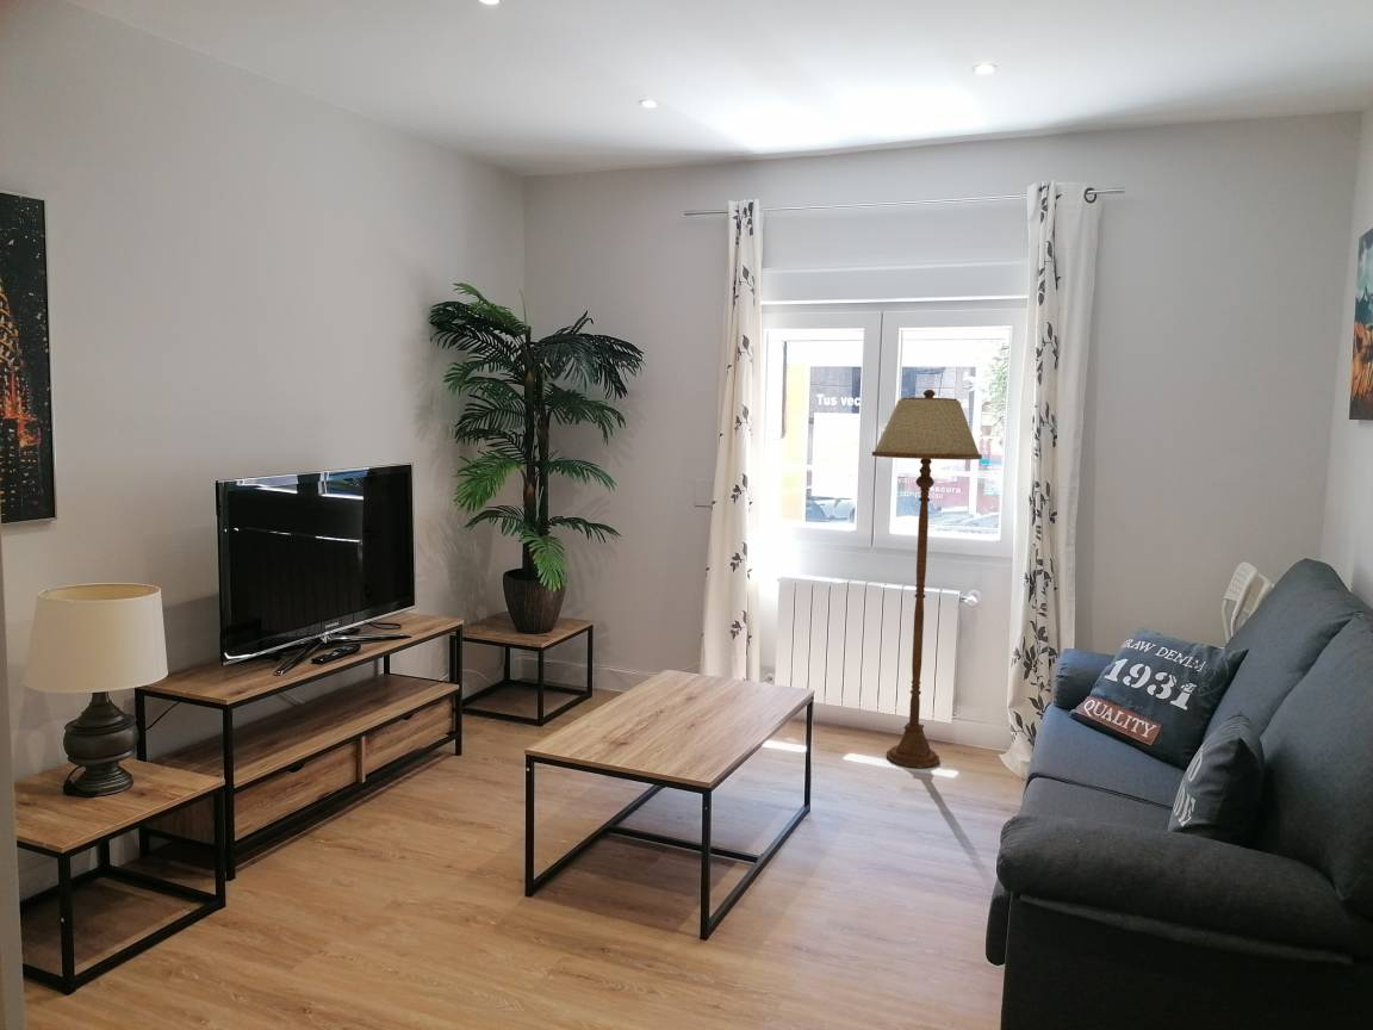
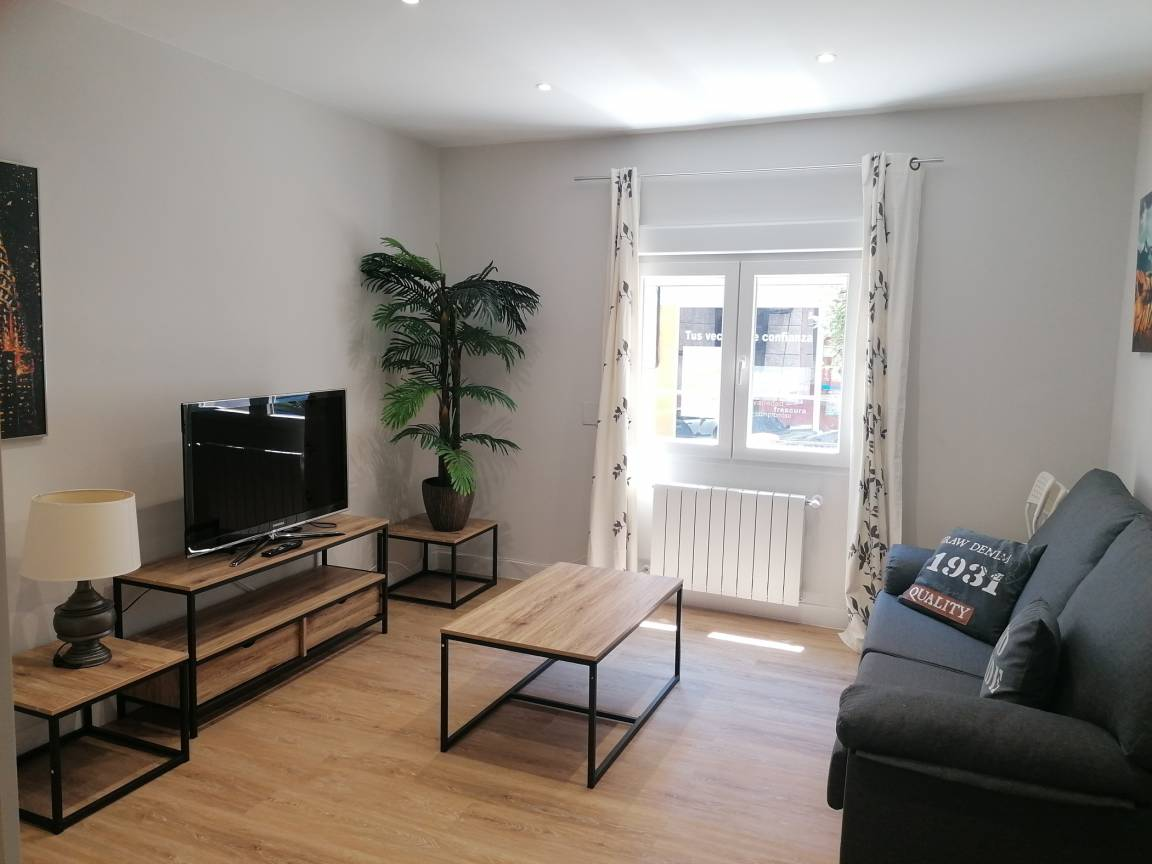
- floor lamp [871,389,983,769]
